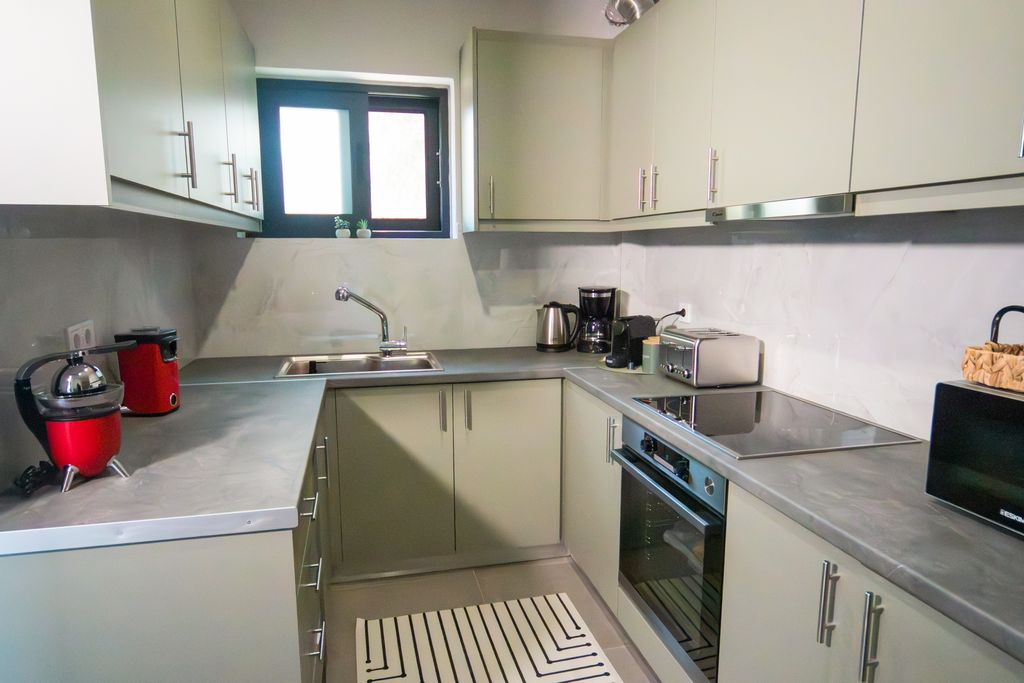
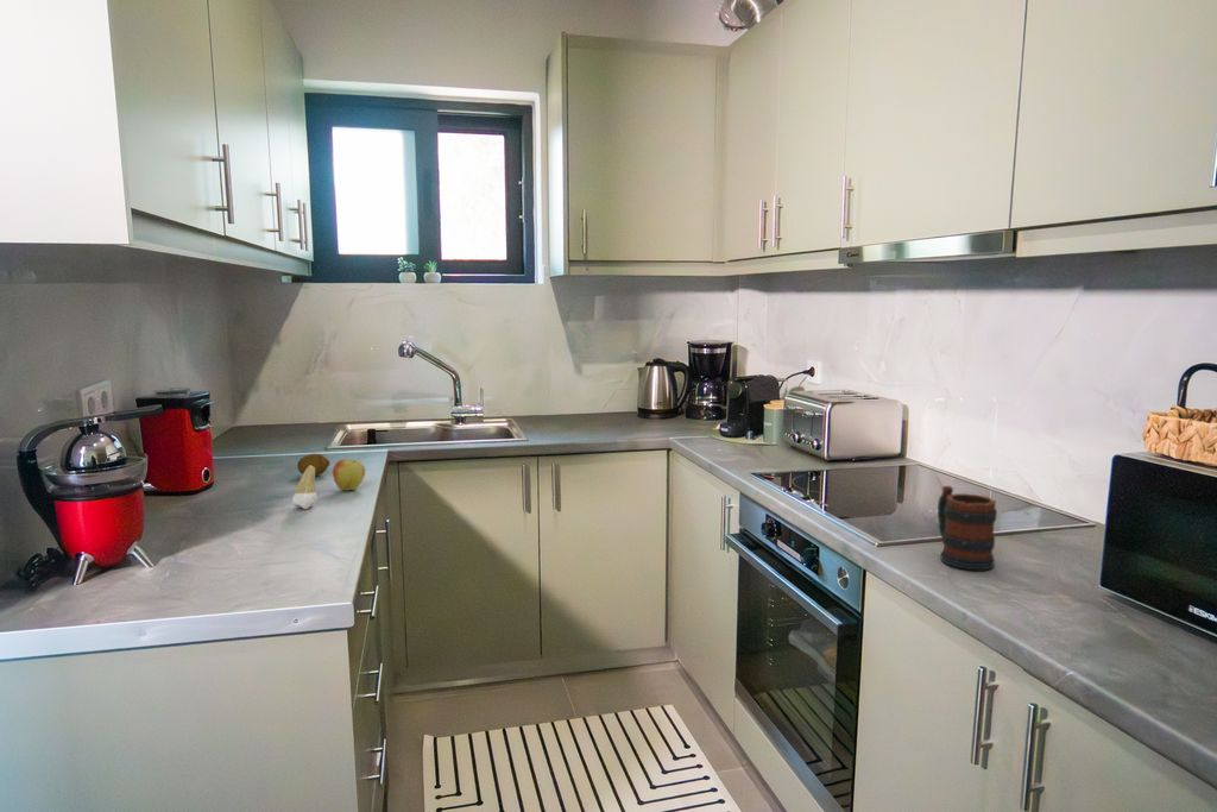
+ apple [332,457,366,491]
+ tooth [291,466,319,510]
+ fruit [296,453,332,477]
+ mug [937,485,998,571]
